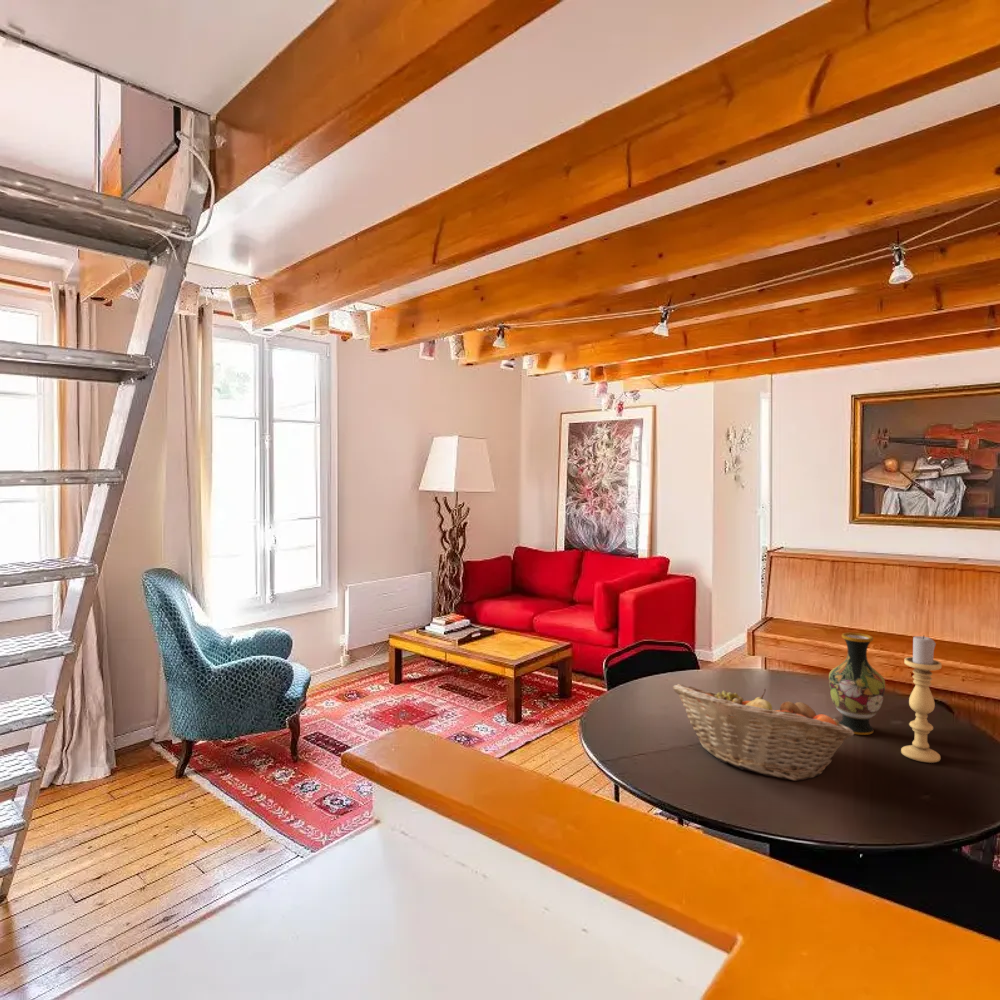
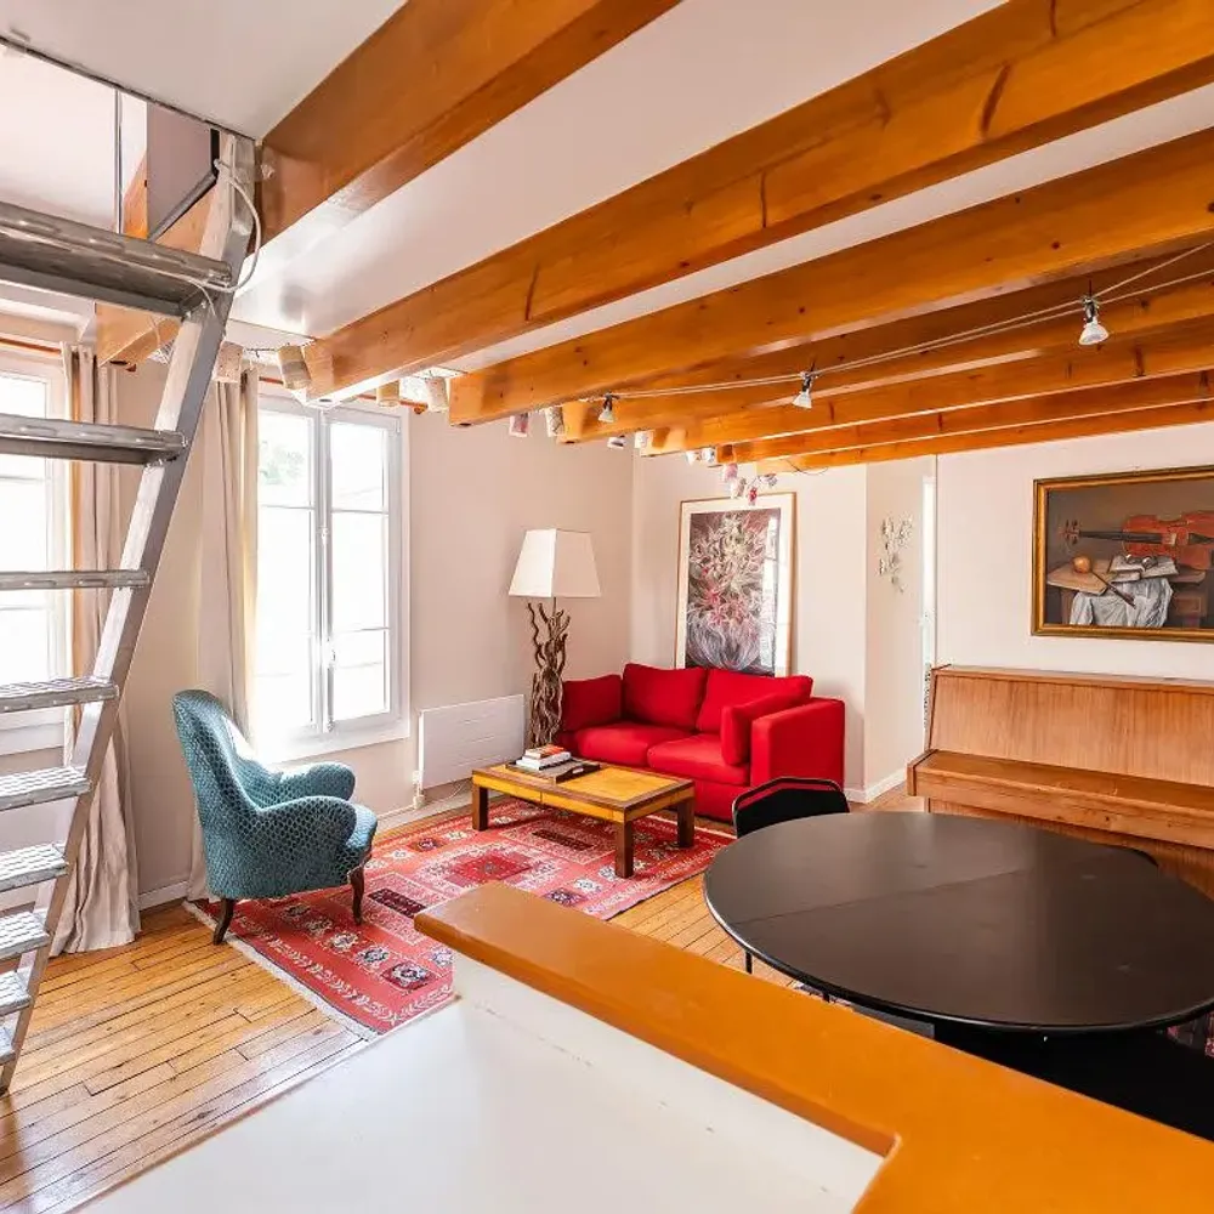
- candle holder [900,634,943,764]
- vase [828,632,886,736]
- fruit basket [672,683,855,782]
